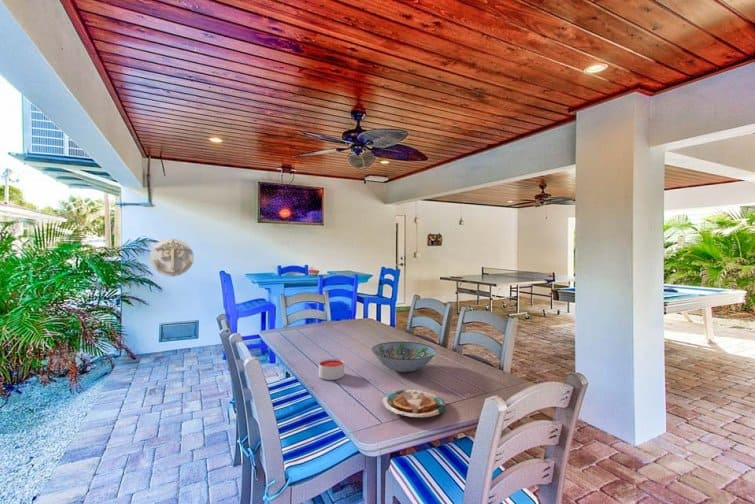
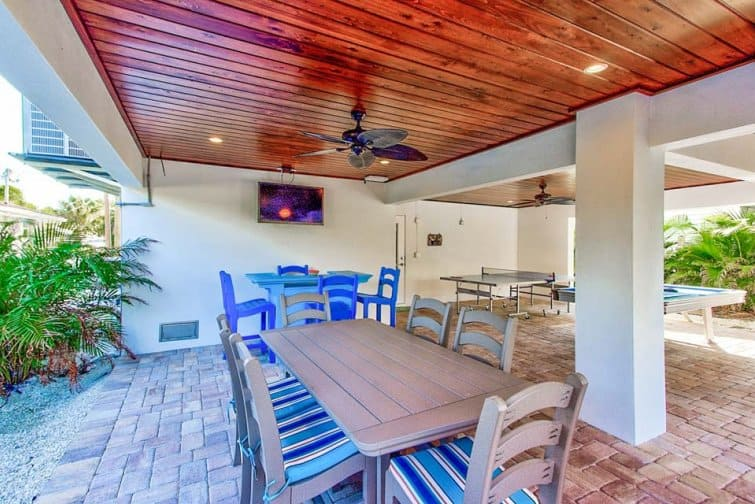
- wall decoration [149,237,195,277]
- plate [381,388,446,419]
- candle [318,358,345,381]
- decorative bowl [371,341,437,373]
